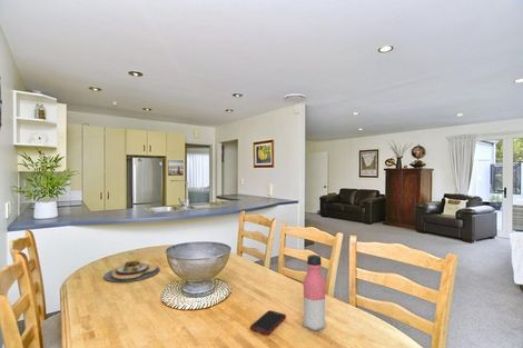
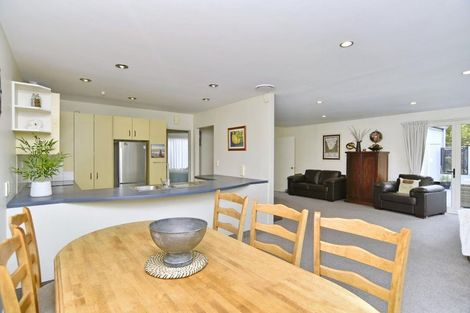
- water bottle [303,253,326,332]
- cell phone [249,309,287,336]
- plate [102,260,161,282]
